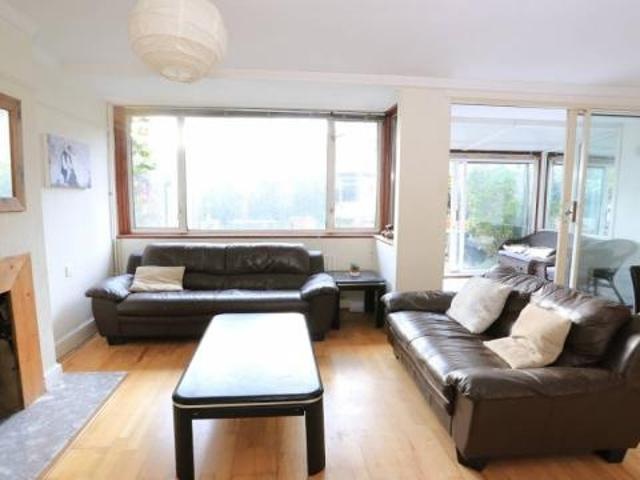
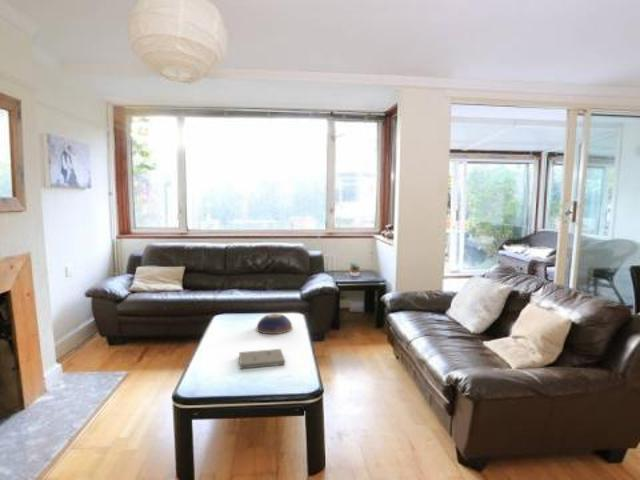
+ book [238,348,286,370]
+ decorative bowl [256,312,293,335]
